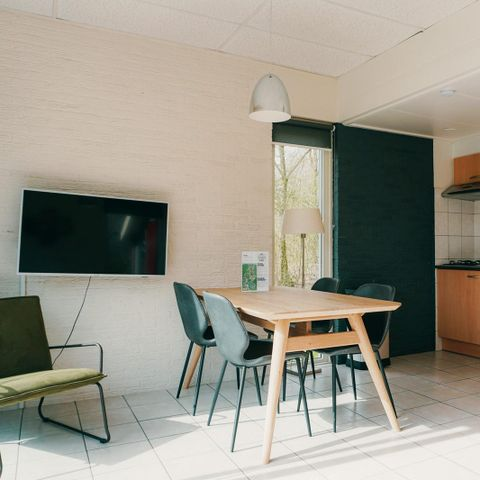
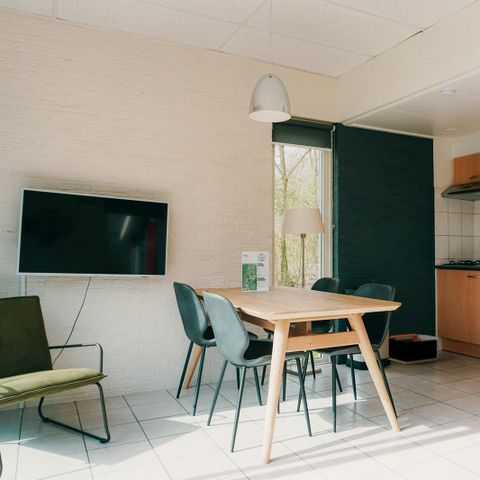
+ storage bin [388,333,439,365]
